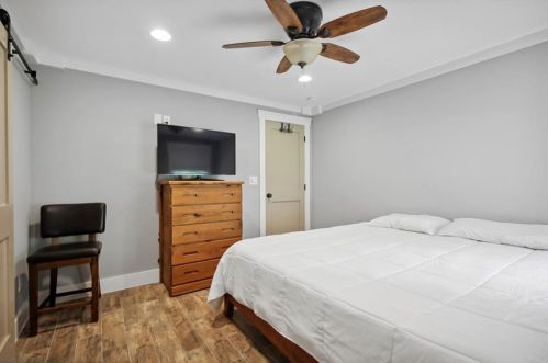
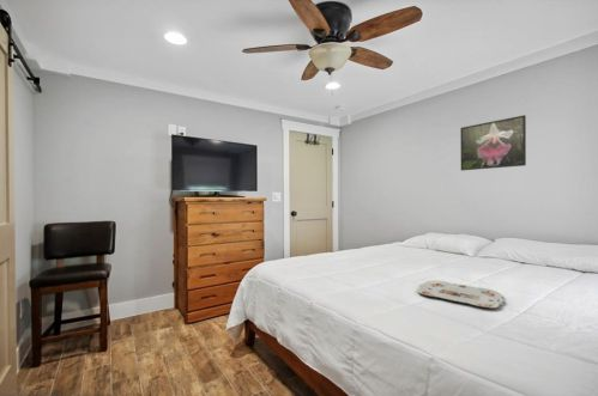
+ serving tray [416,279,505,309]
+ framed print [459,114,527,172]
